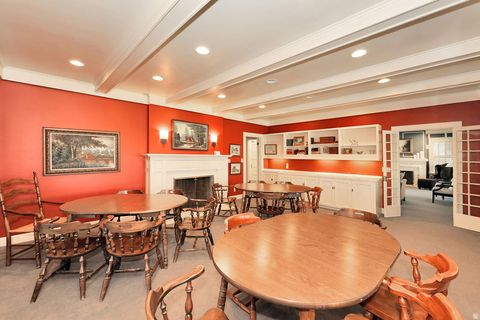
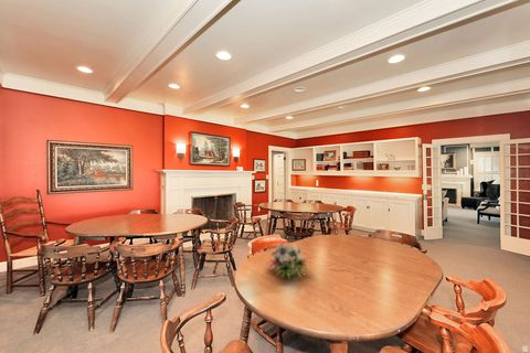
+ flower arrangement [264,242,314,281]
